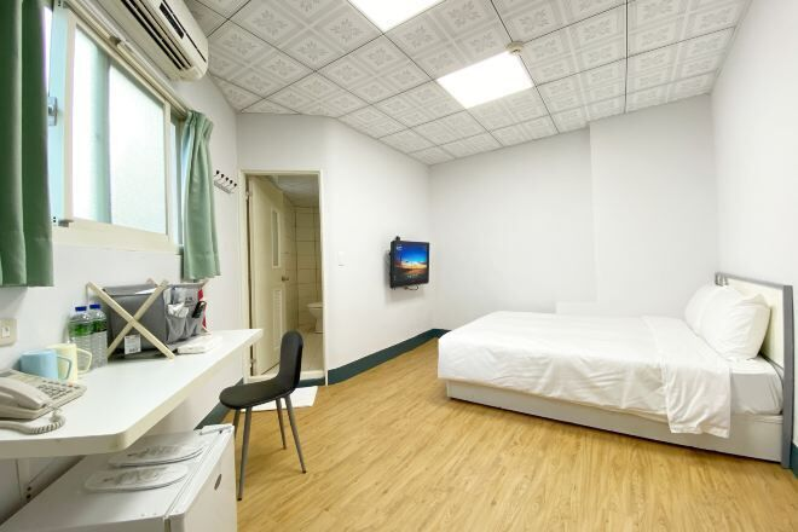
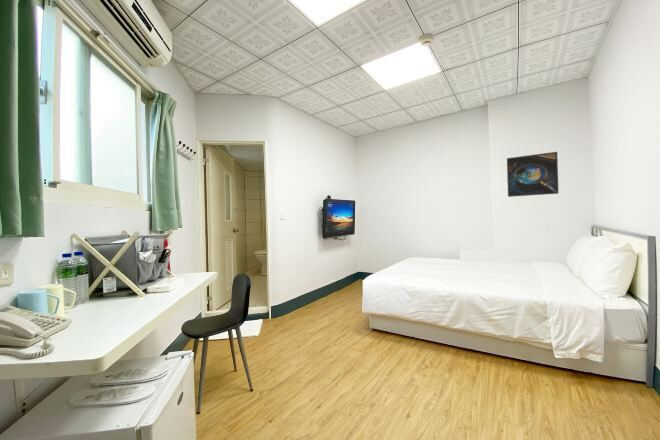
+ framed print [506,151,559,198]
